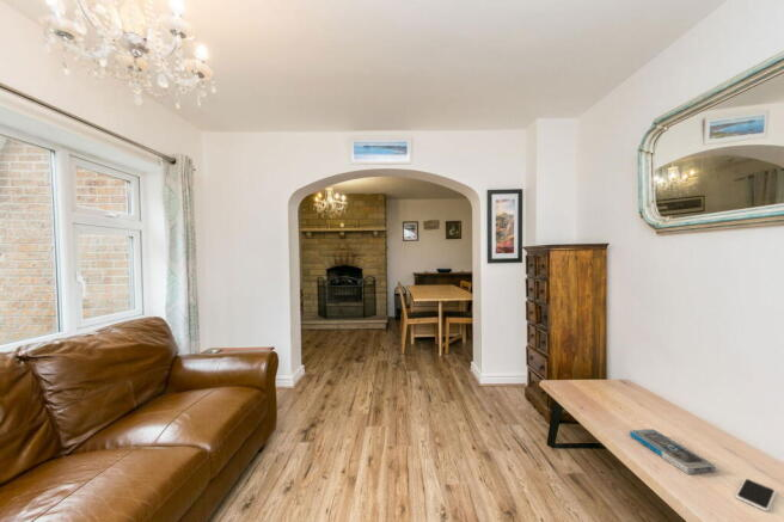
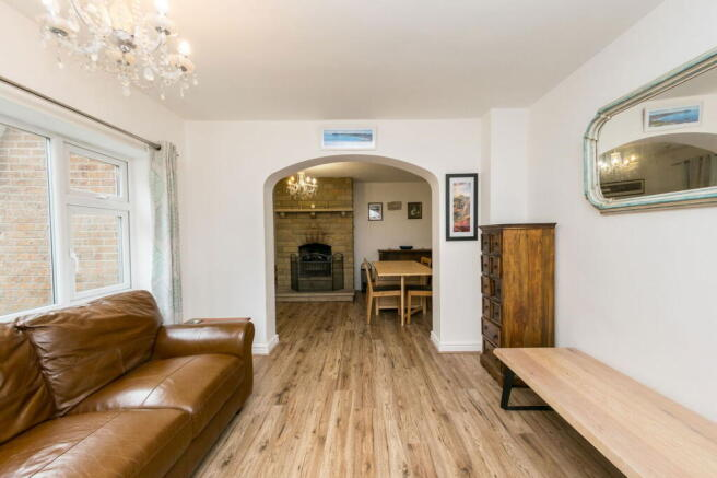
- speaker [629,428,716,475]
- smartphone [735,478,777,512]
